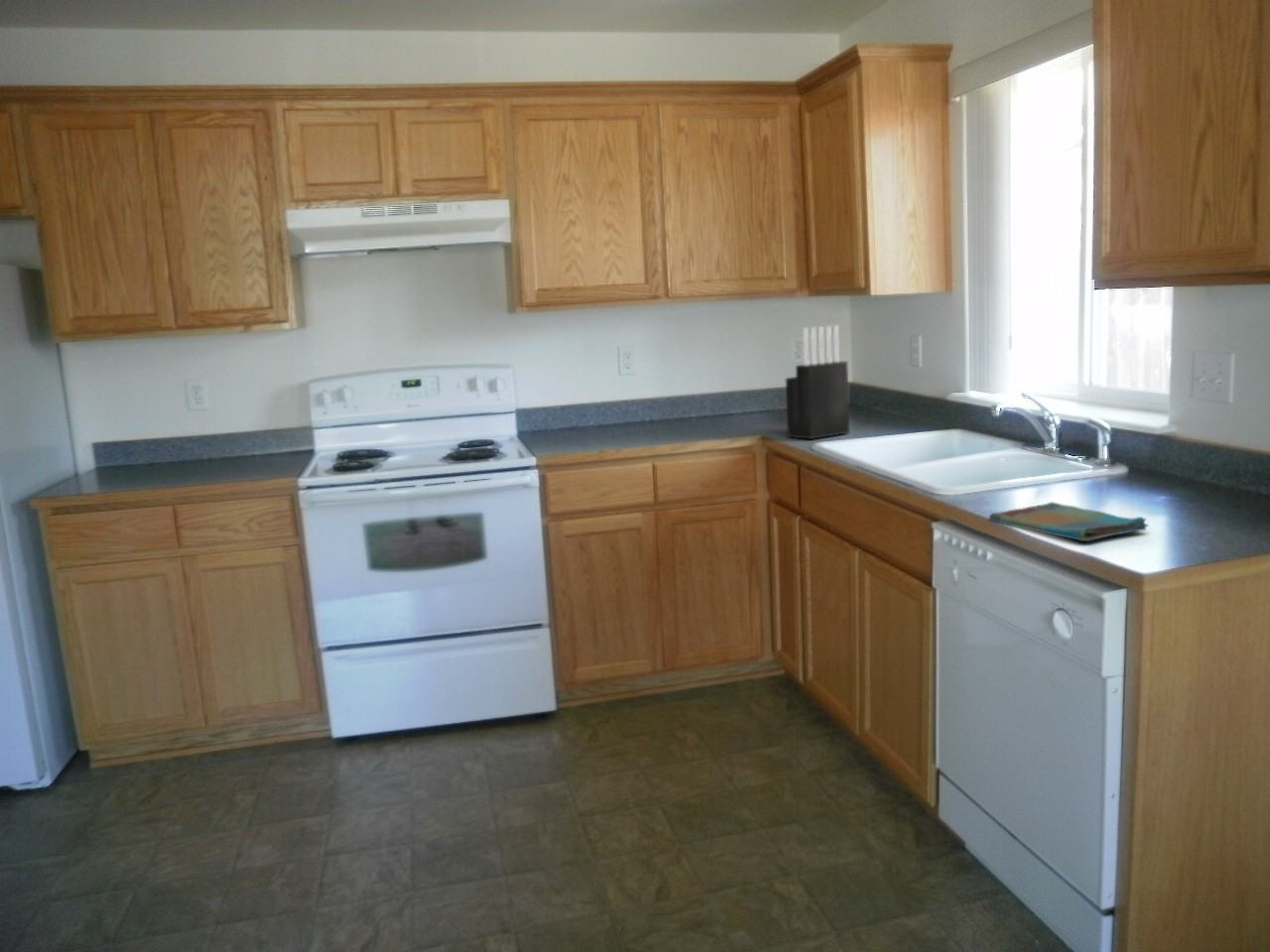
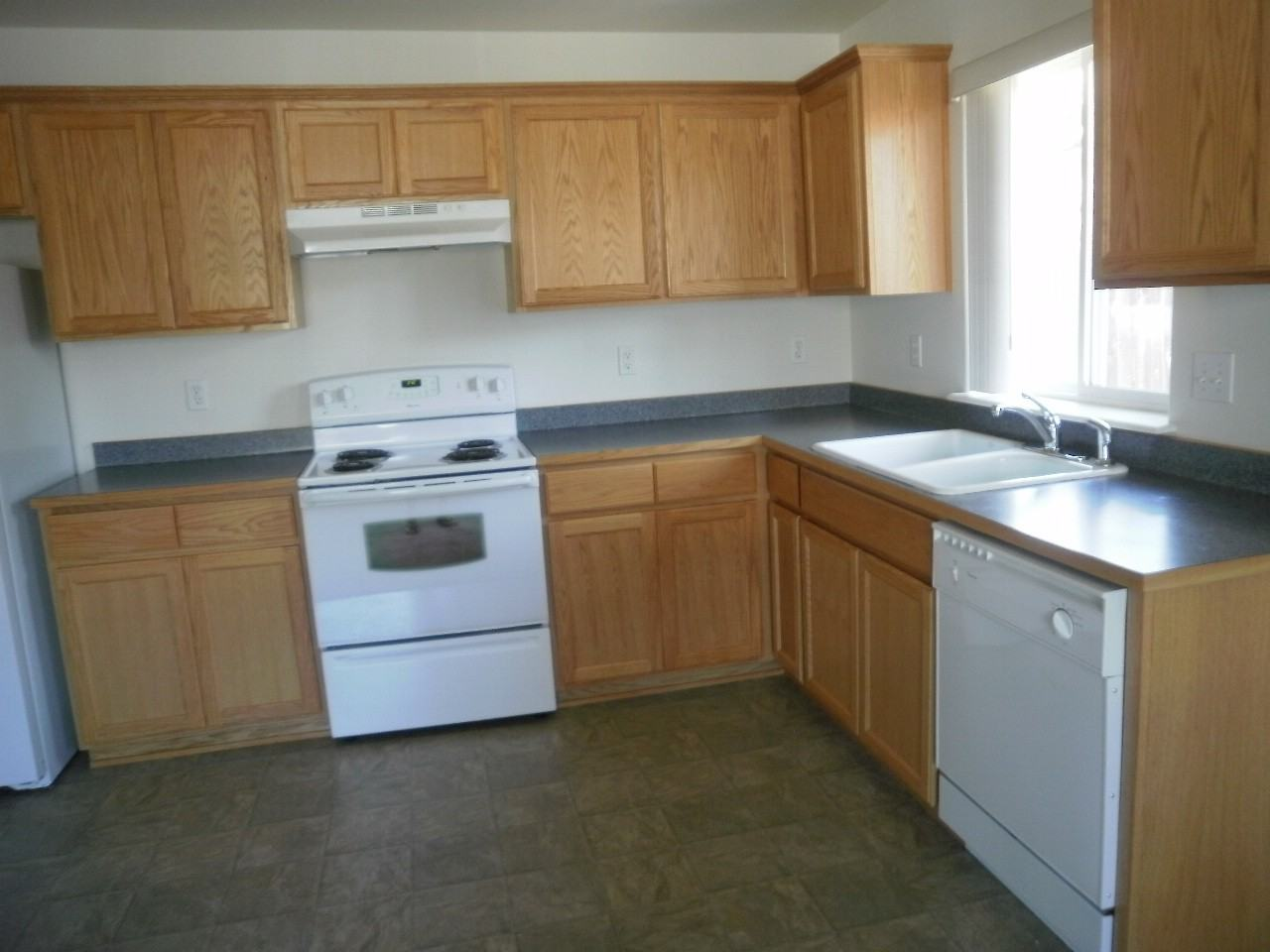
- knife block [785,324,850,440]
- dish towel [988,501,1150,542]
